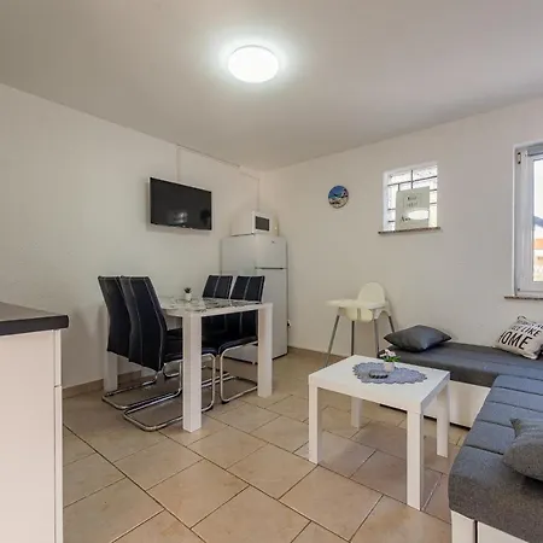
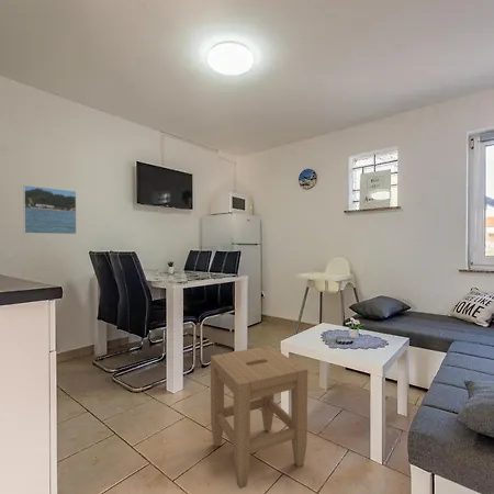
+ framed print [22,184,78,235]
+ stool [210,345,308,490]
